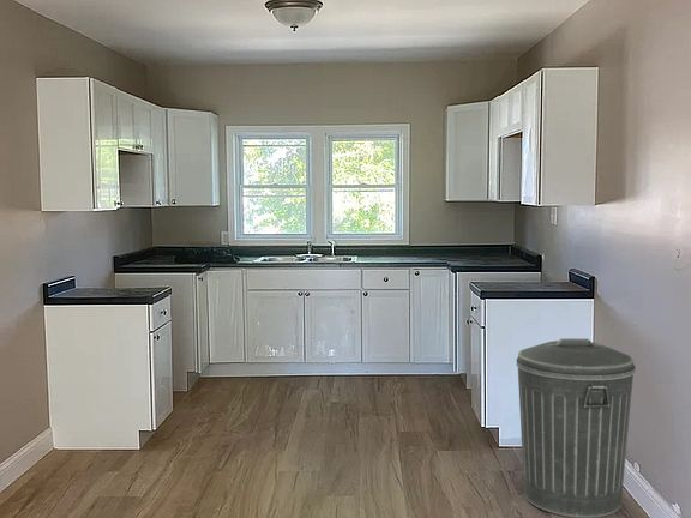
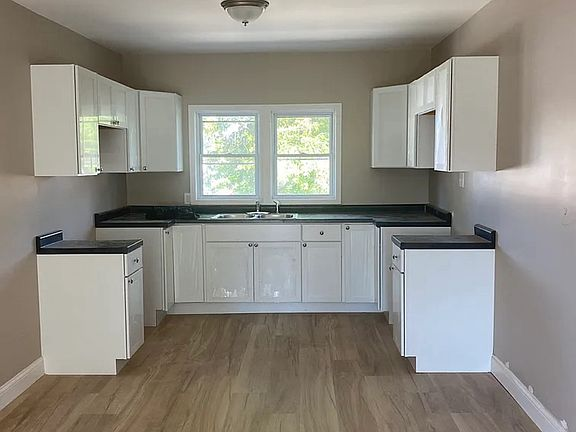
- trash can [516,337,637,518]
